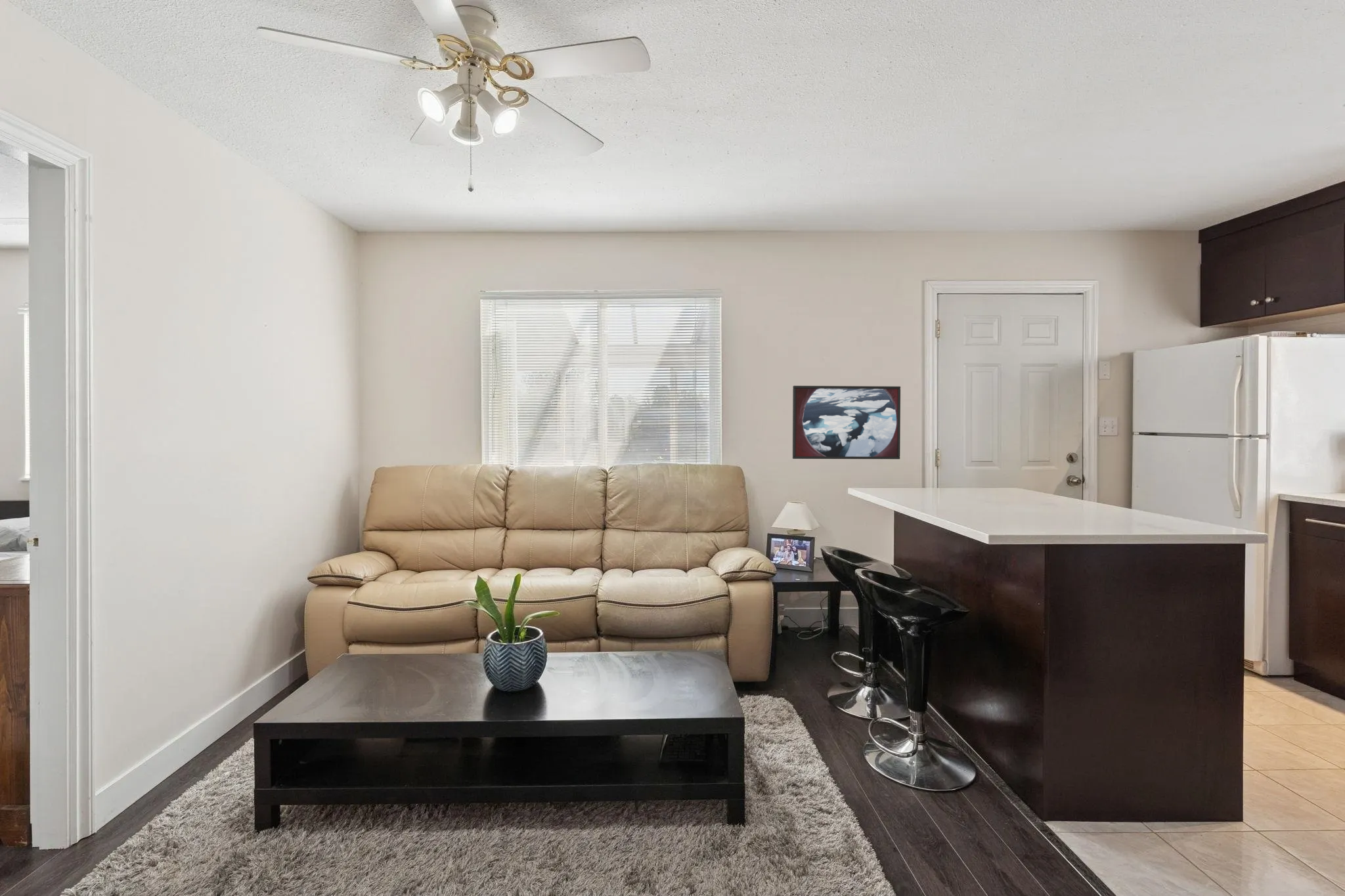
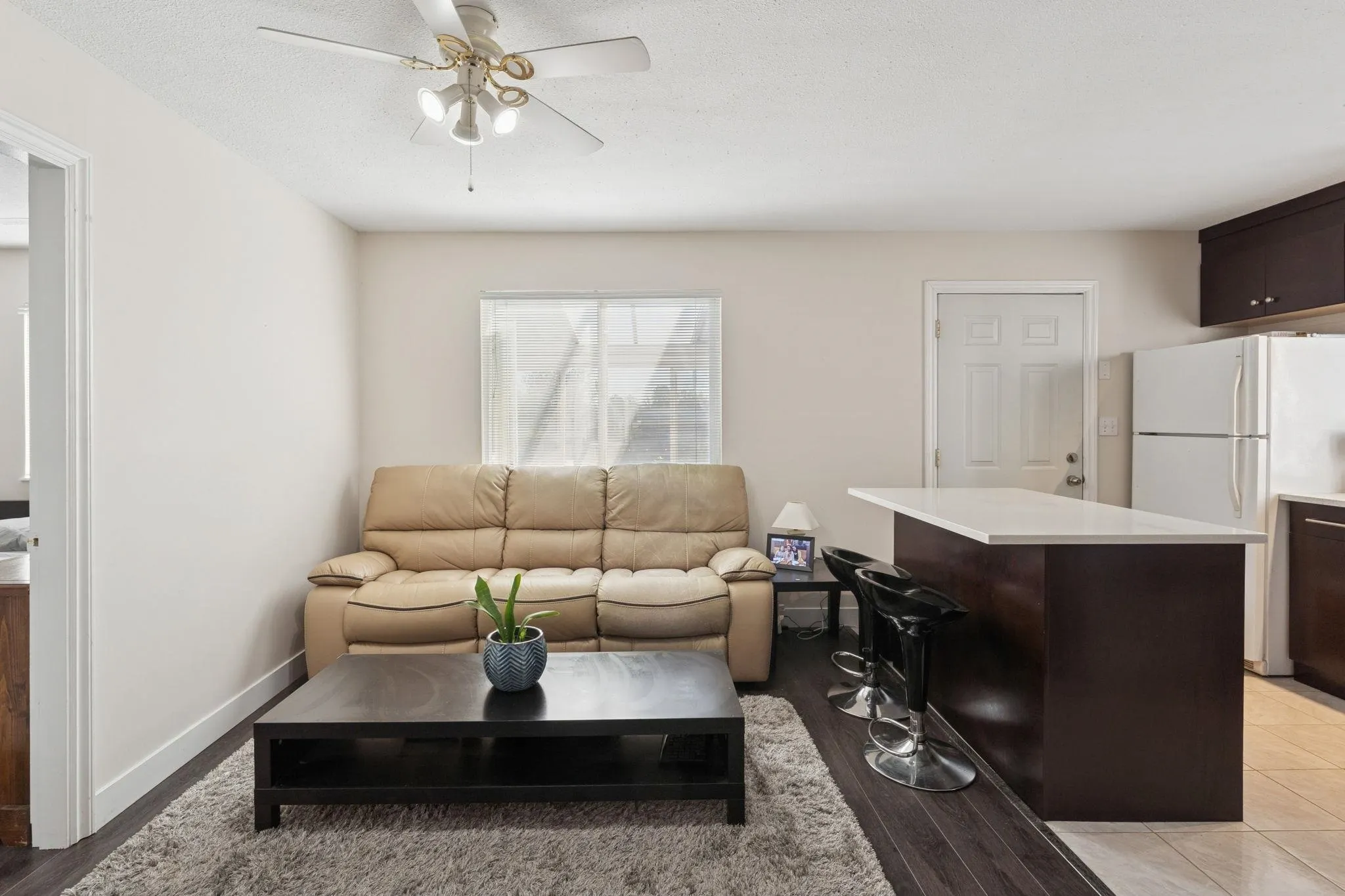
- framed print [792,385,901,460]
